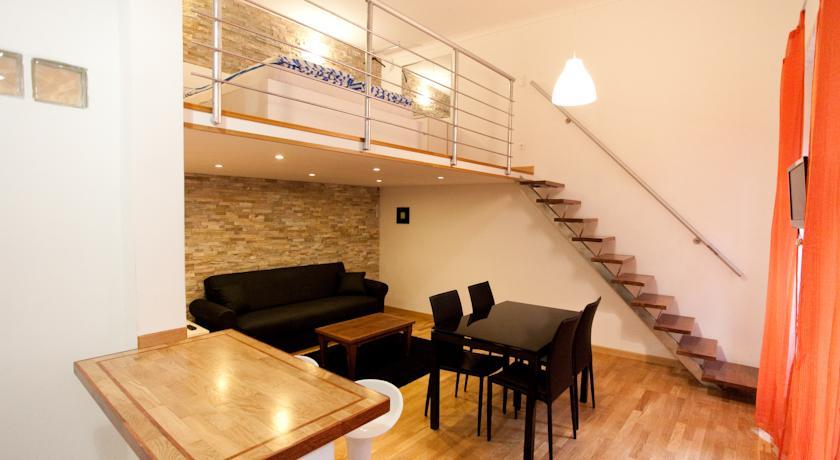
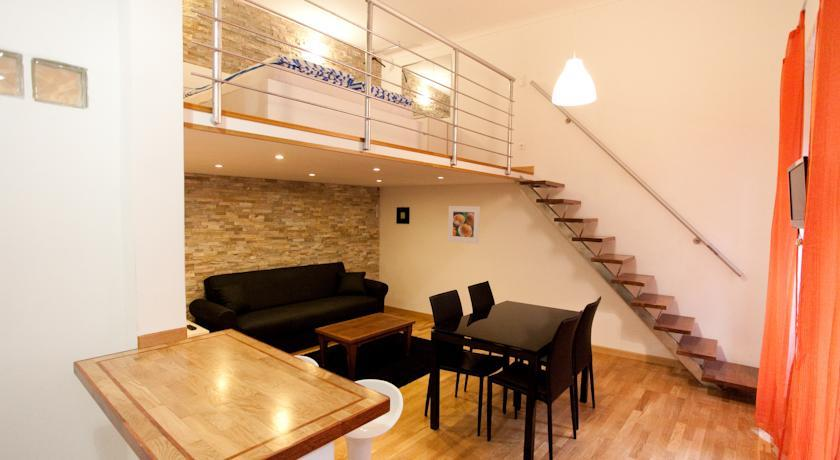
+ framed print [447,205,481,245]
